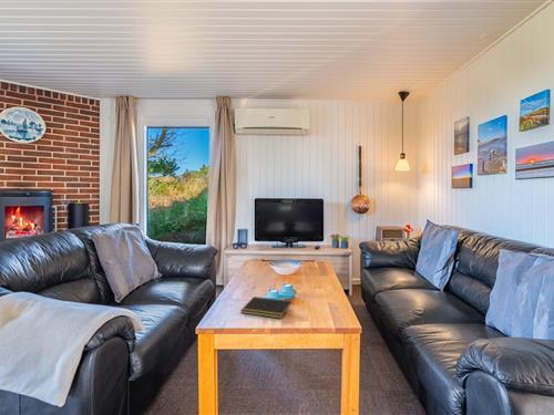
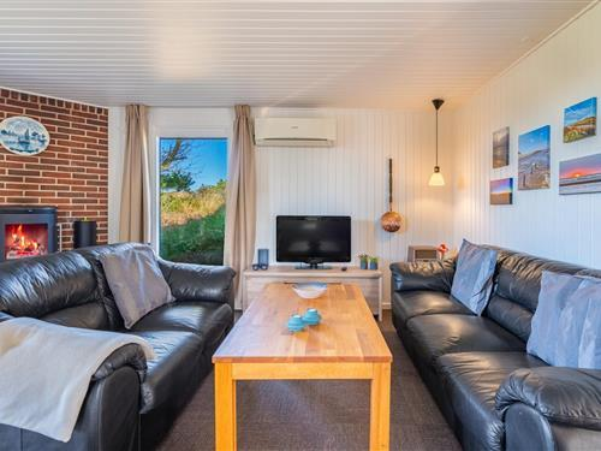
- notepad [239,295,293,320]
